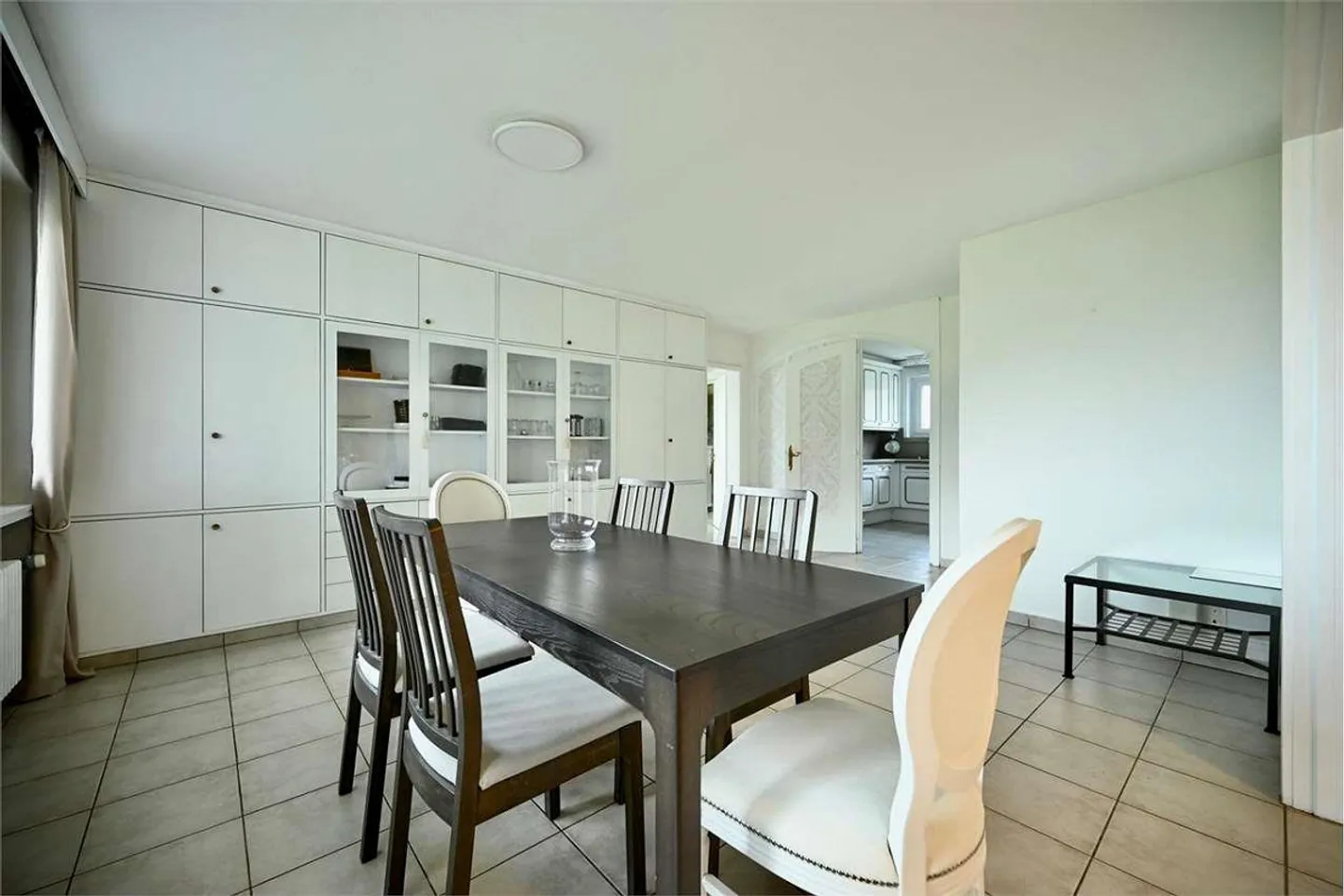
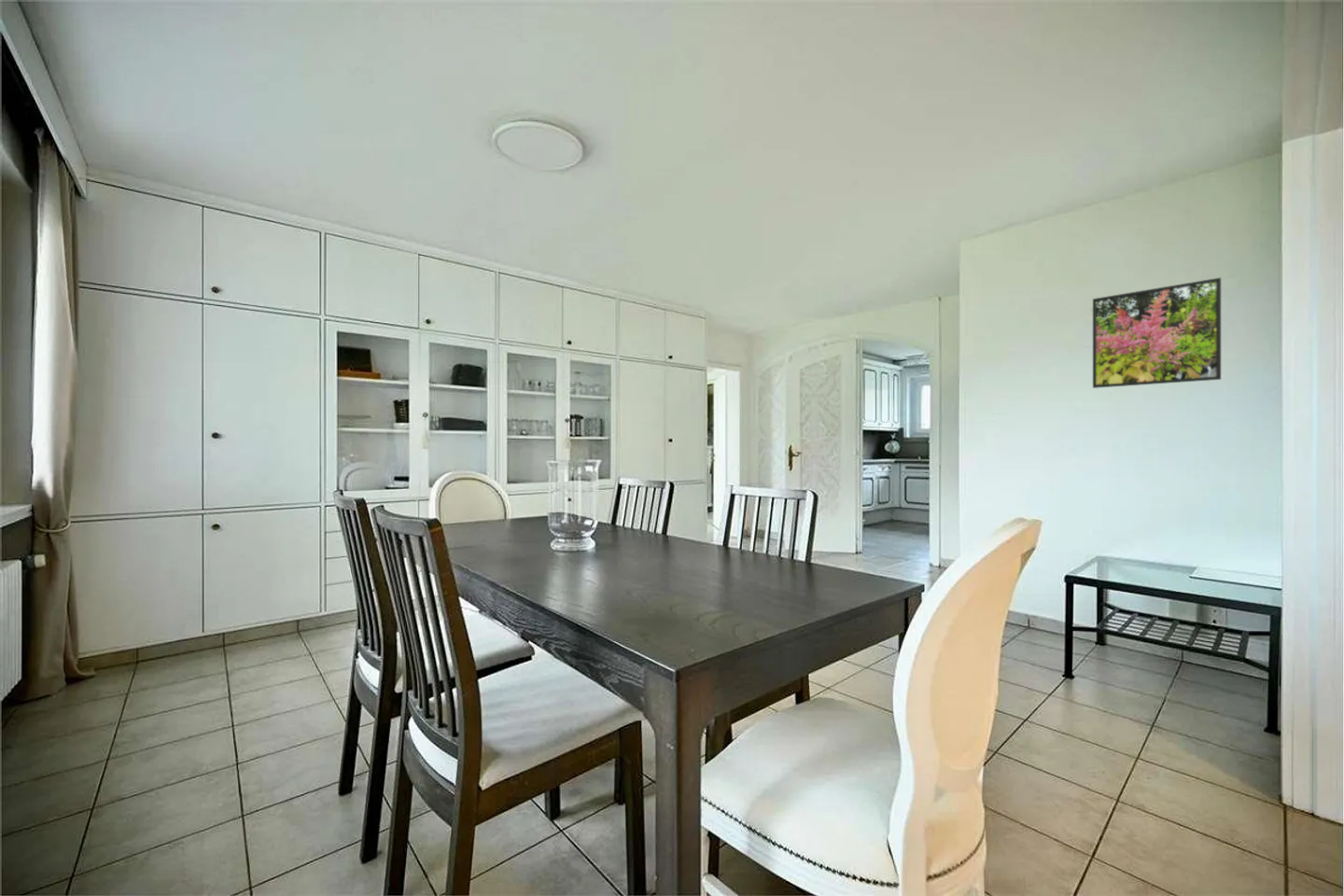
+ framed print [1092,277,1222,389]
